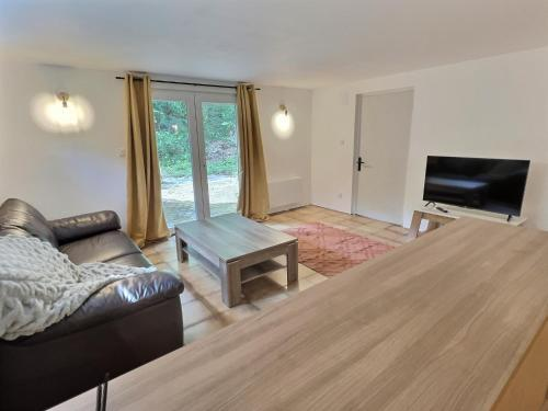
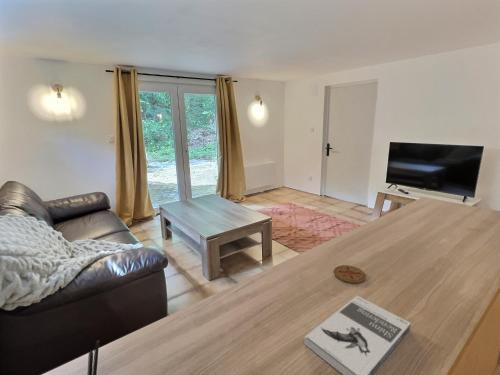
+ coaster [333,264,367,284]
+ book [303,295,412,375]
